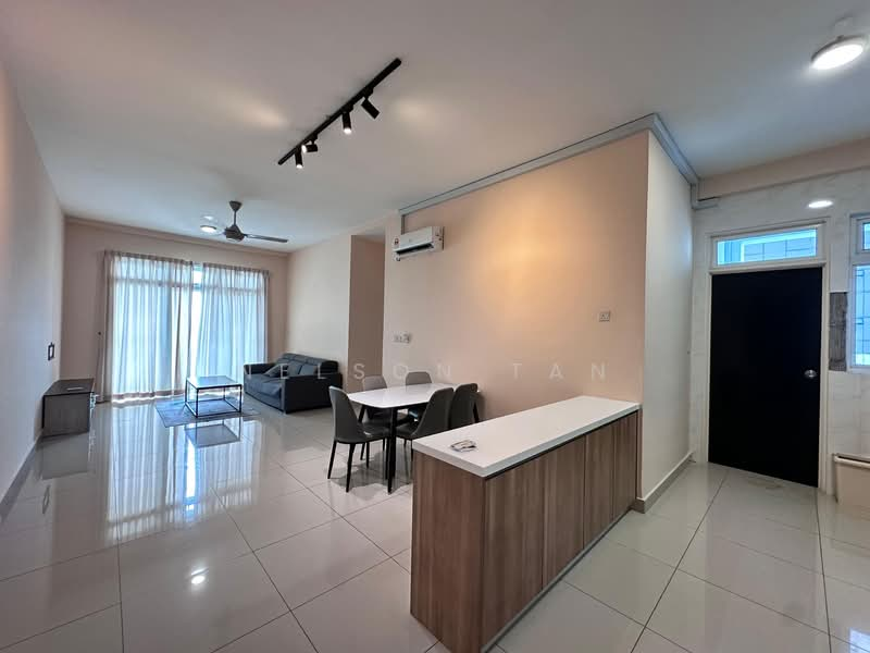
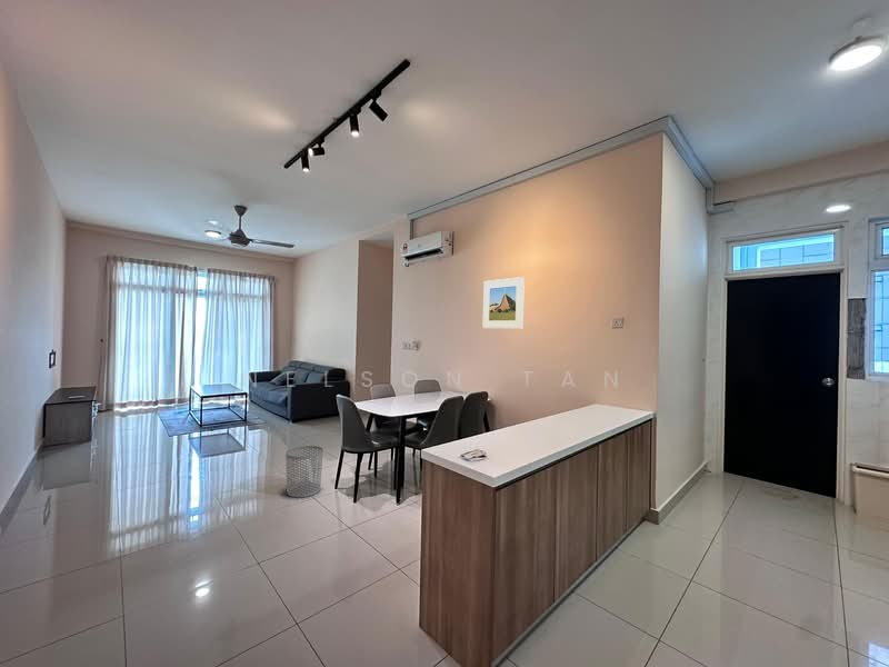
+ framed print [481,276,526,329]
+ waste bin [284,445,324,498]
